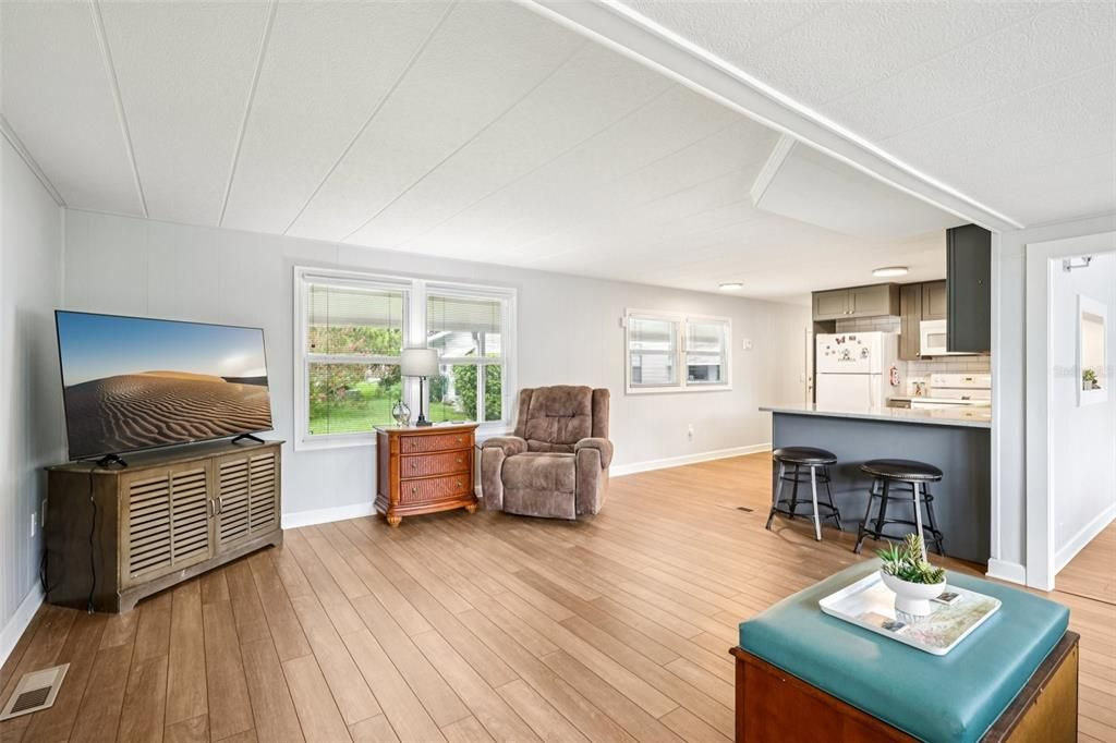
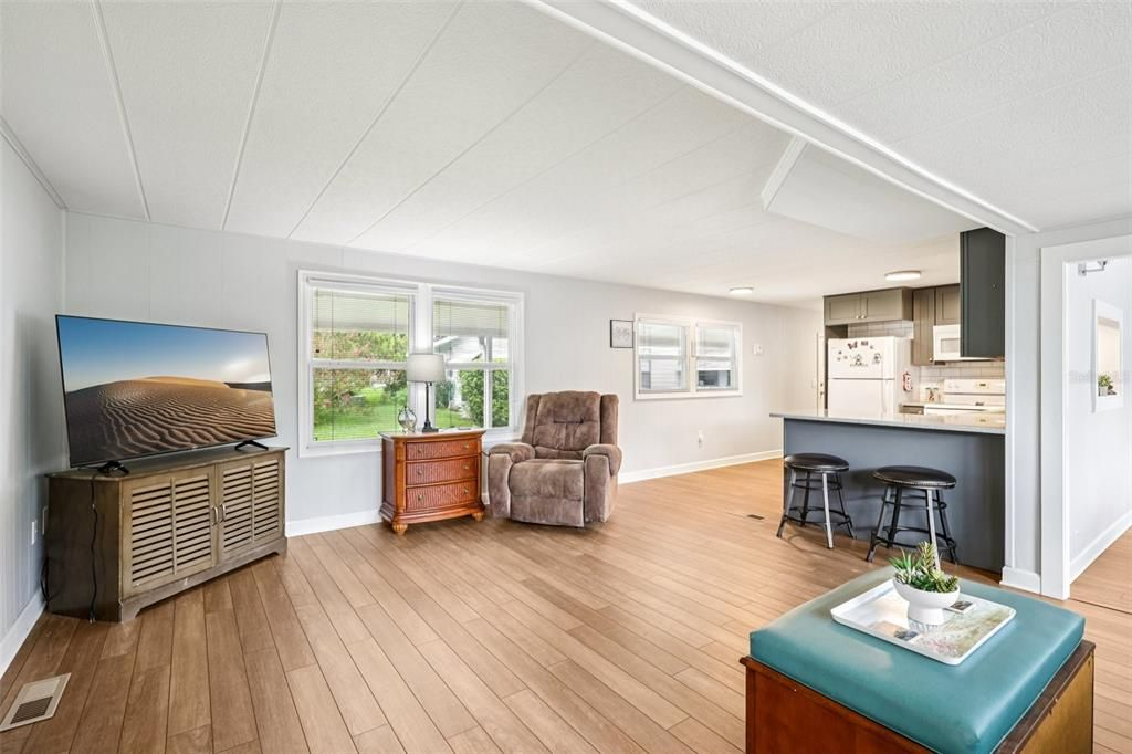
+ wall art [609,318,635,349]
